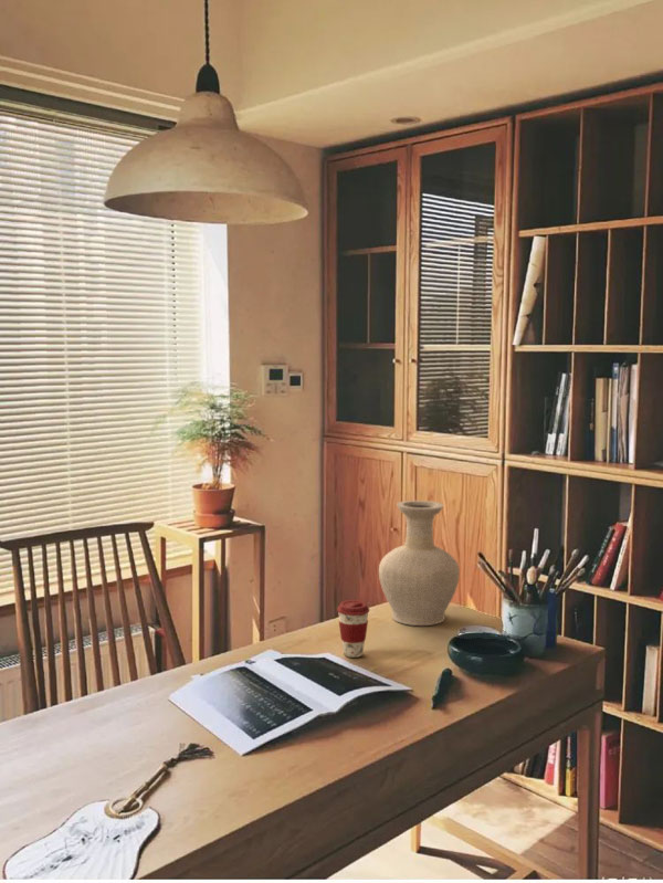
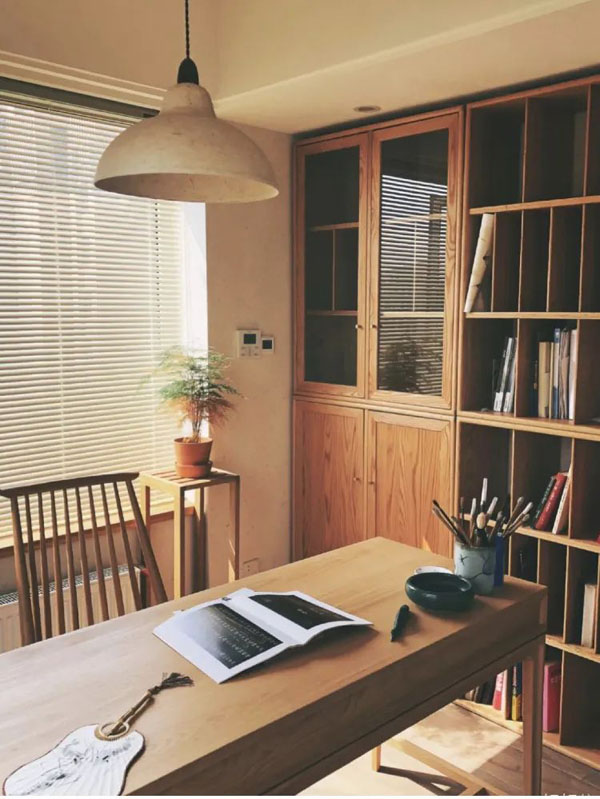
- vase [378,500,461,627]
- coffee cup [336,599,370,659]
